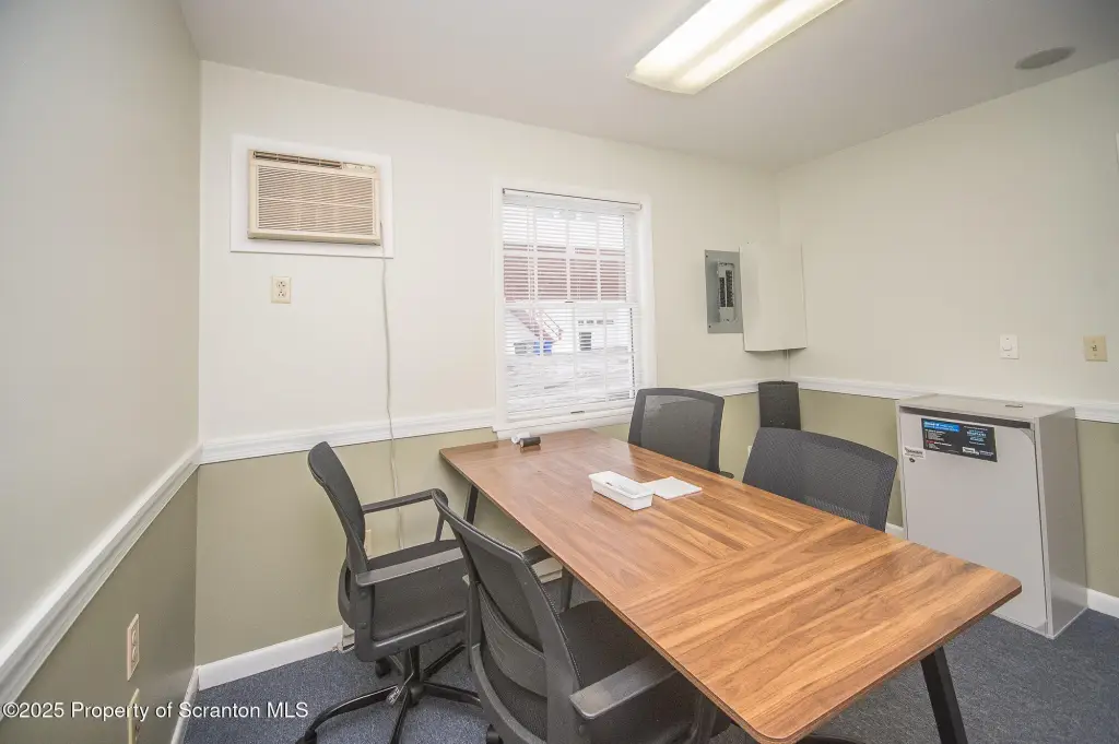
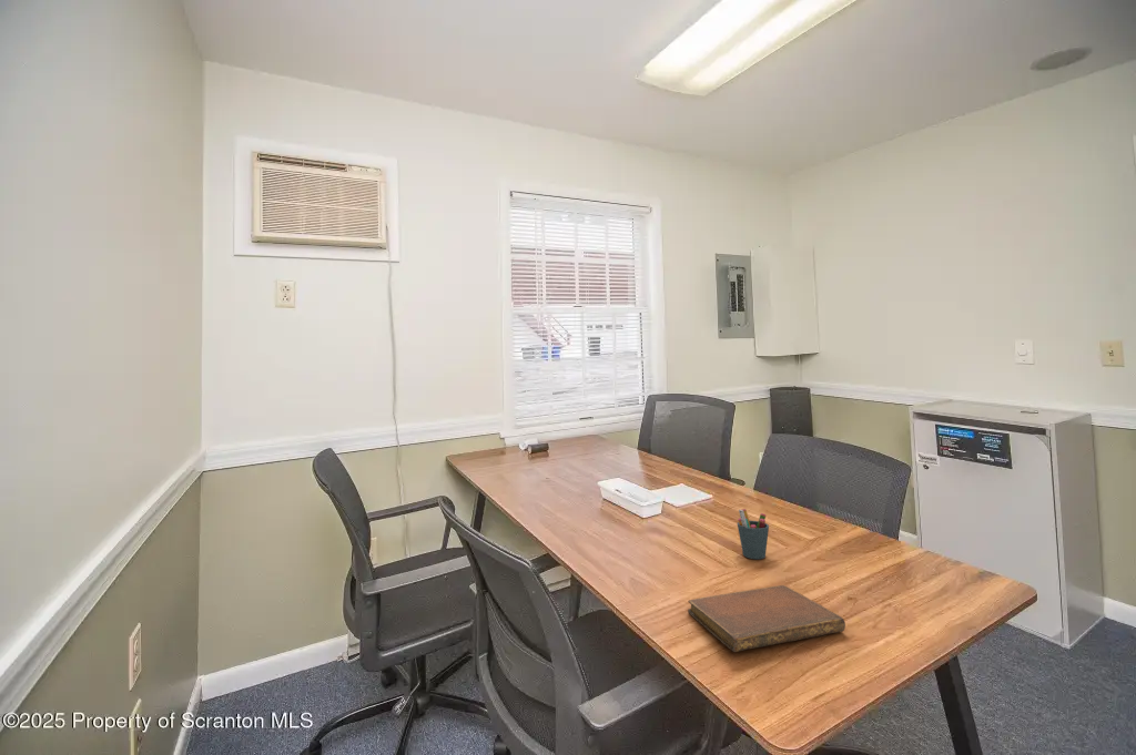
+ notebook [687,584,846,653]
+ pen holder [737,508,770,560]
